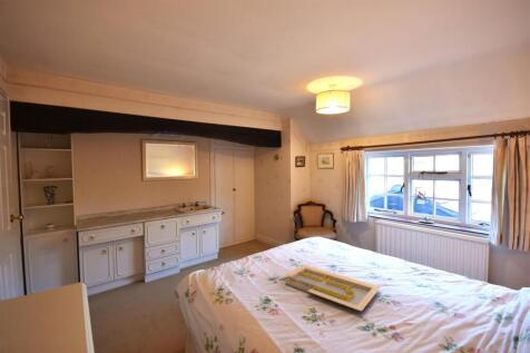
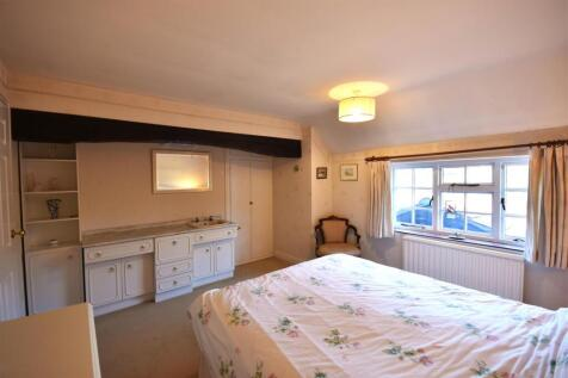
- serving tray [284,264,382,312]
